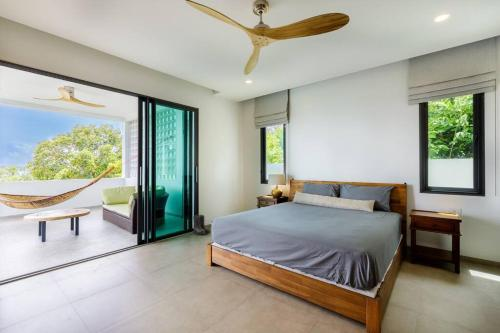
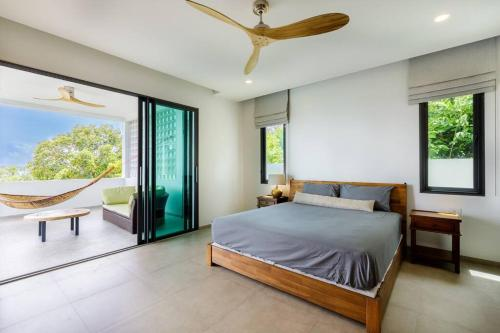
- boots [192,214,212,236]
